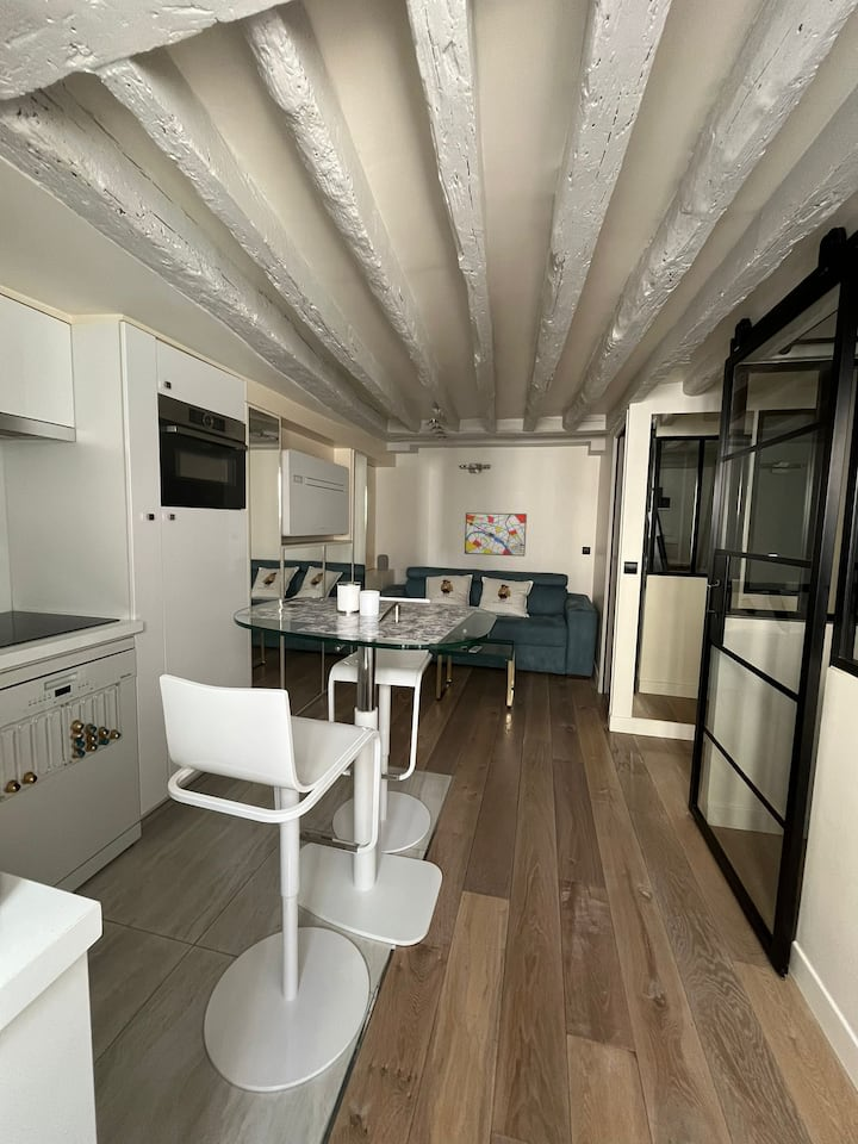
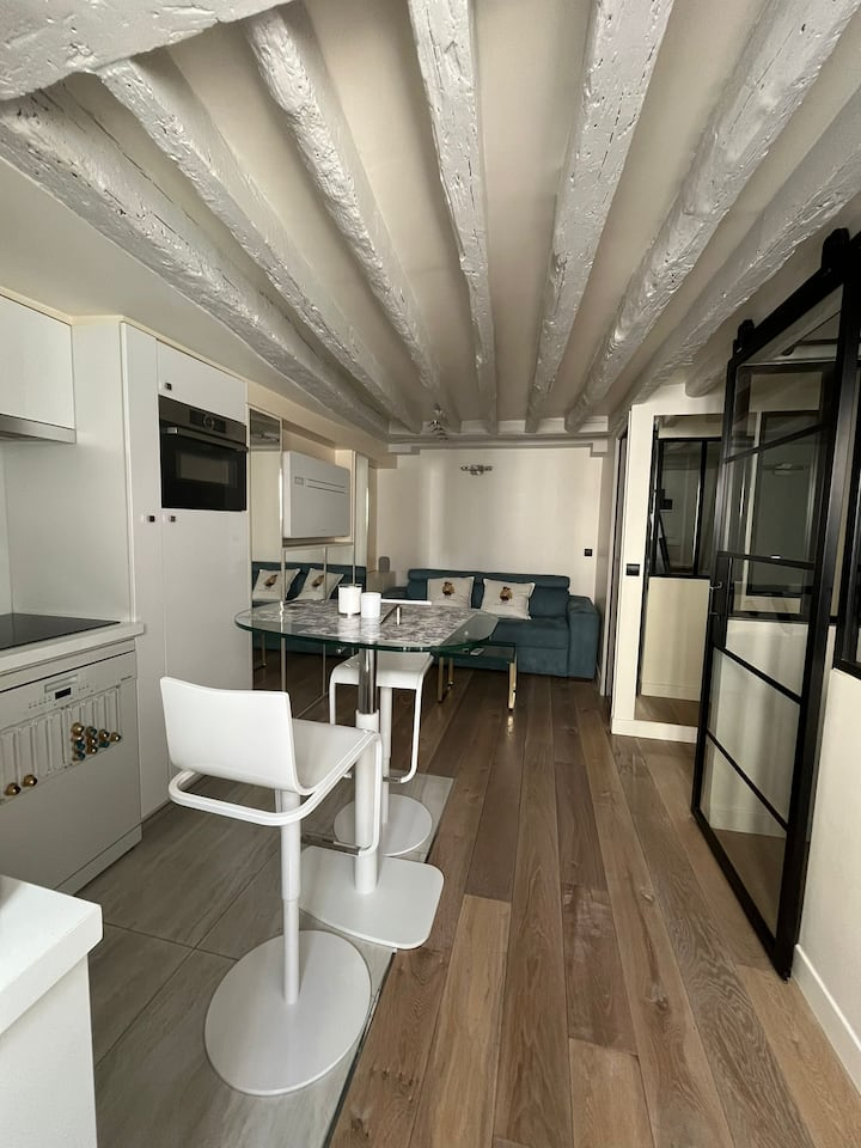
- wall art [464,511,528,558]
